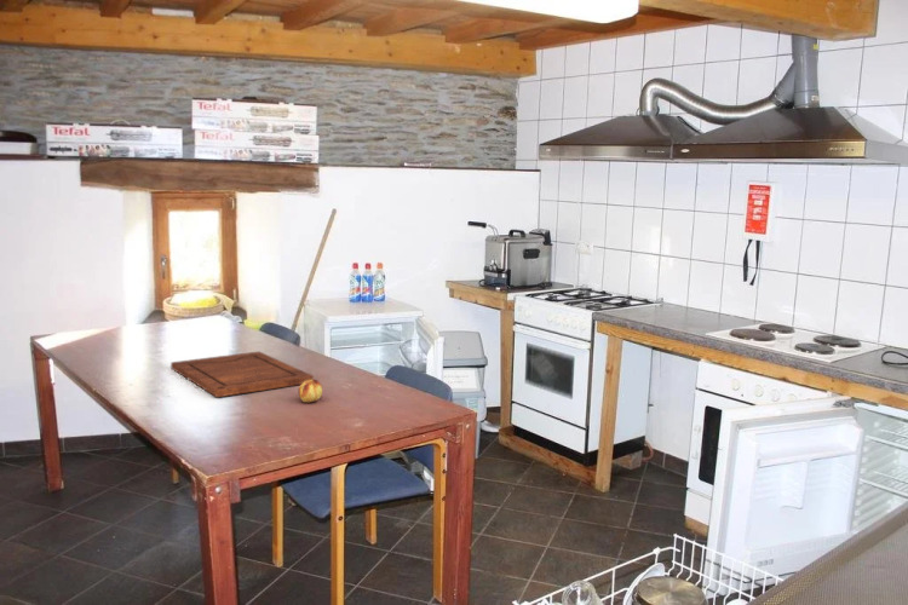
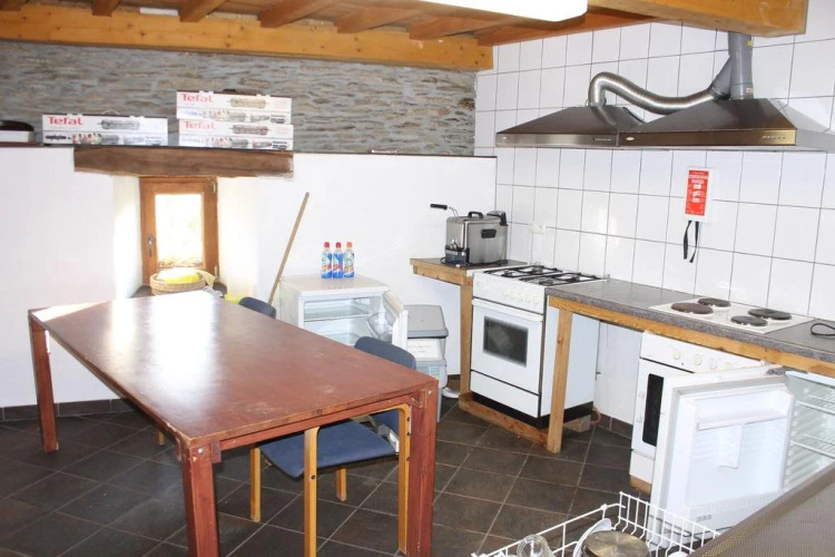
- fruit [298,378,323,404]
- cutting board [169,351,315,398]
